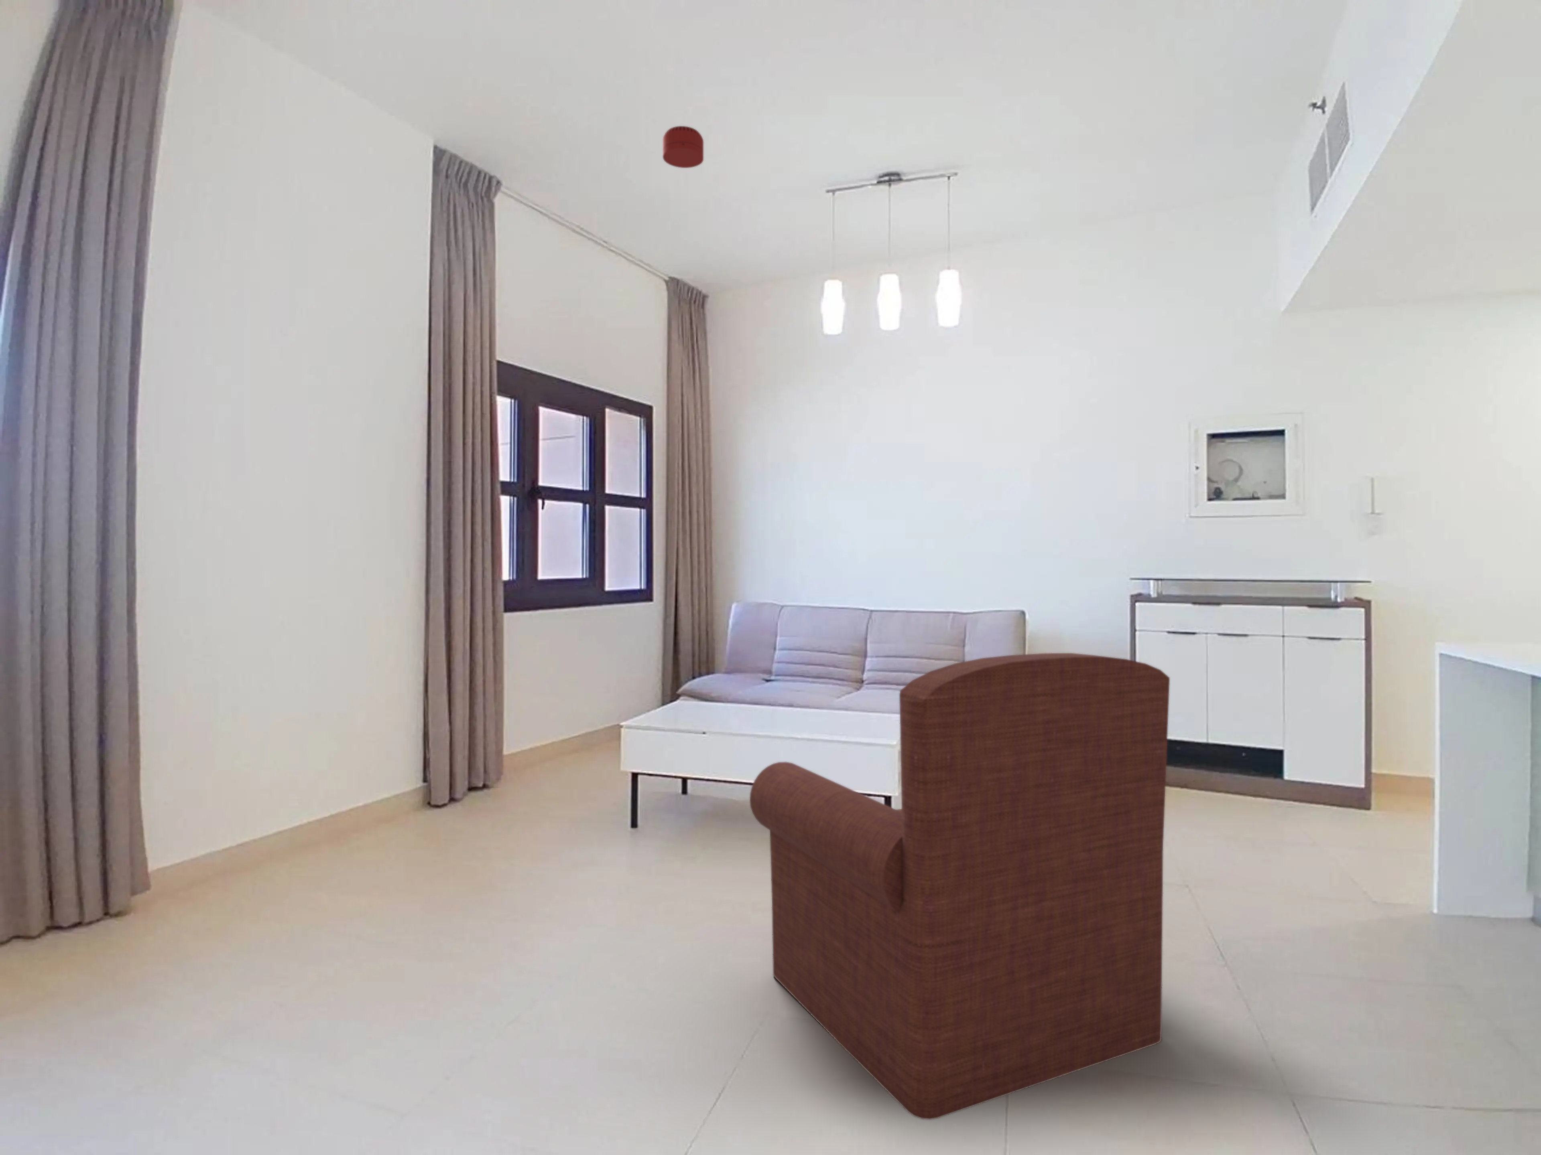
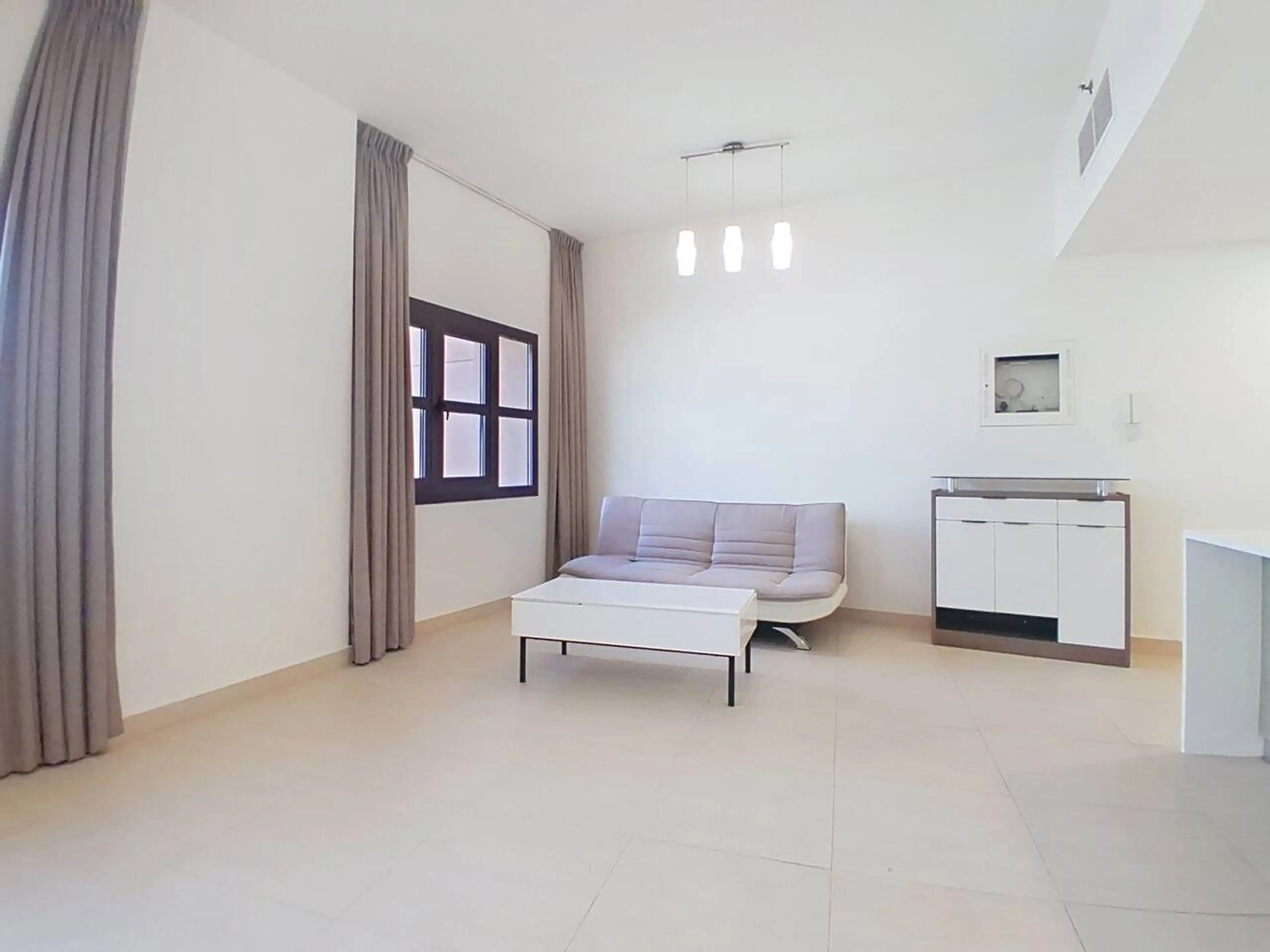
- smoke detector [663,125,704,169]
- armchair [749,653,1170,1120]
